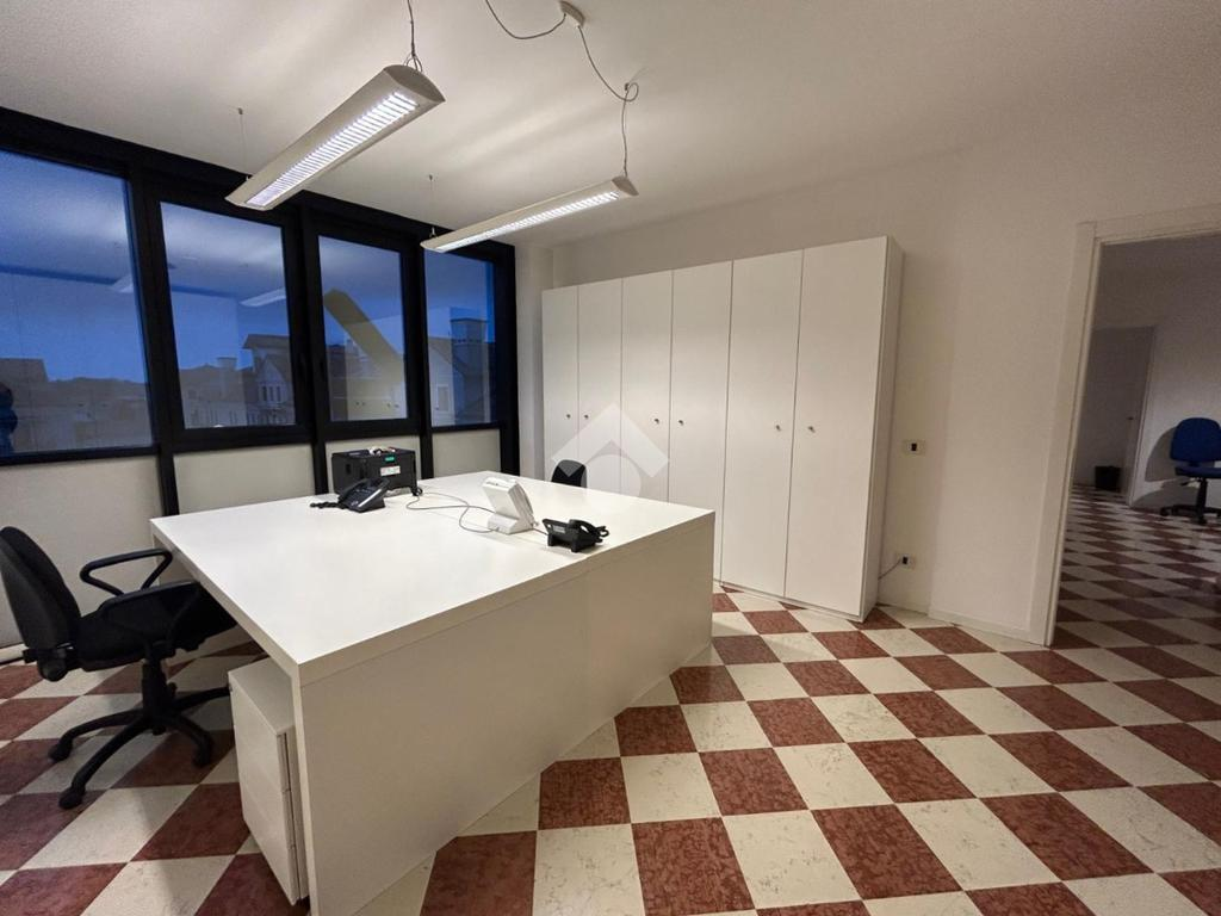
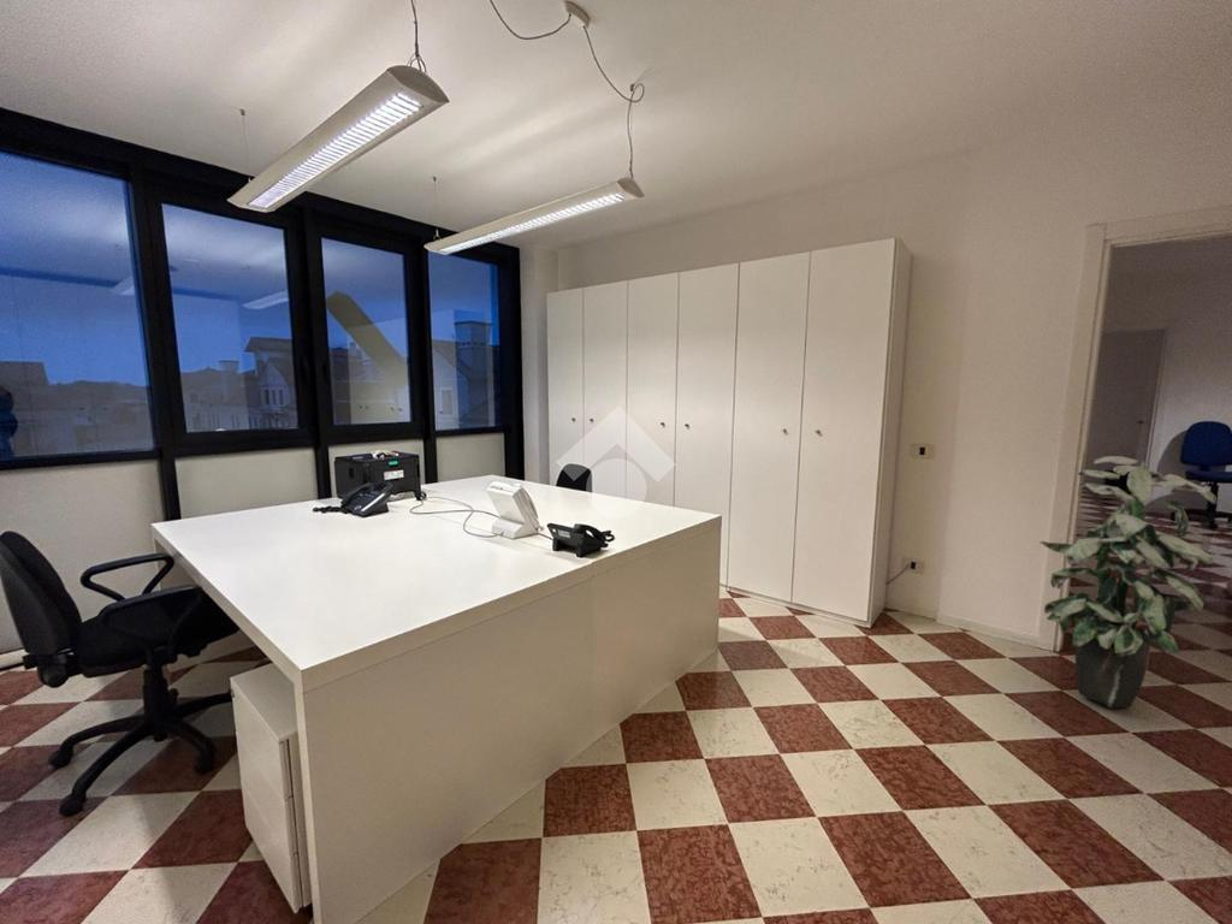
+ indoor plant [1040,455,1218,709]
